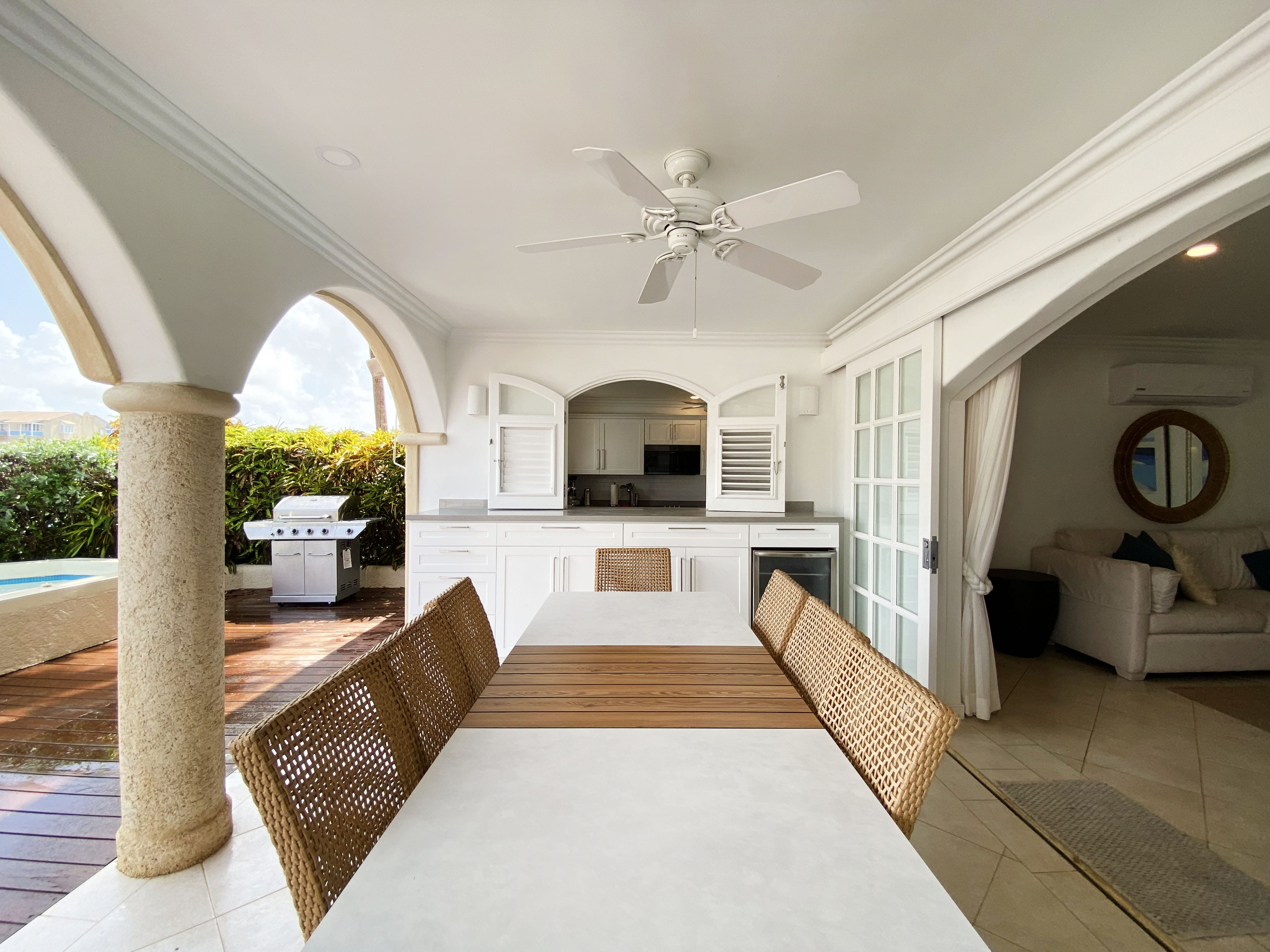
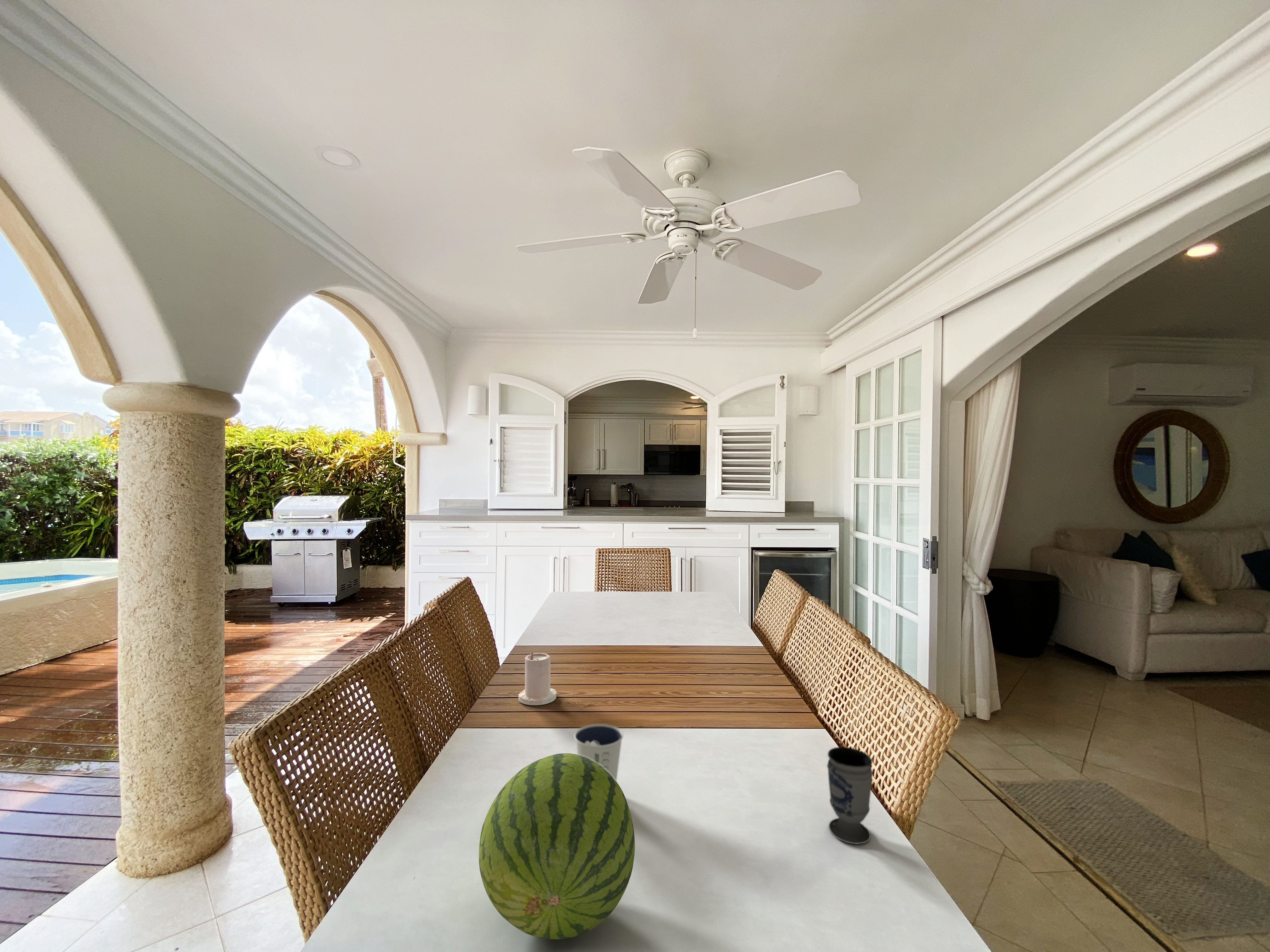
+ cup [827,747,873,844]
+ candle [518,652,557,706]
+ fruit [478,753,635,940]
+ dixie cup [574,723,624,782]
